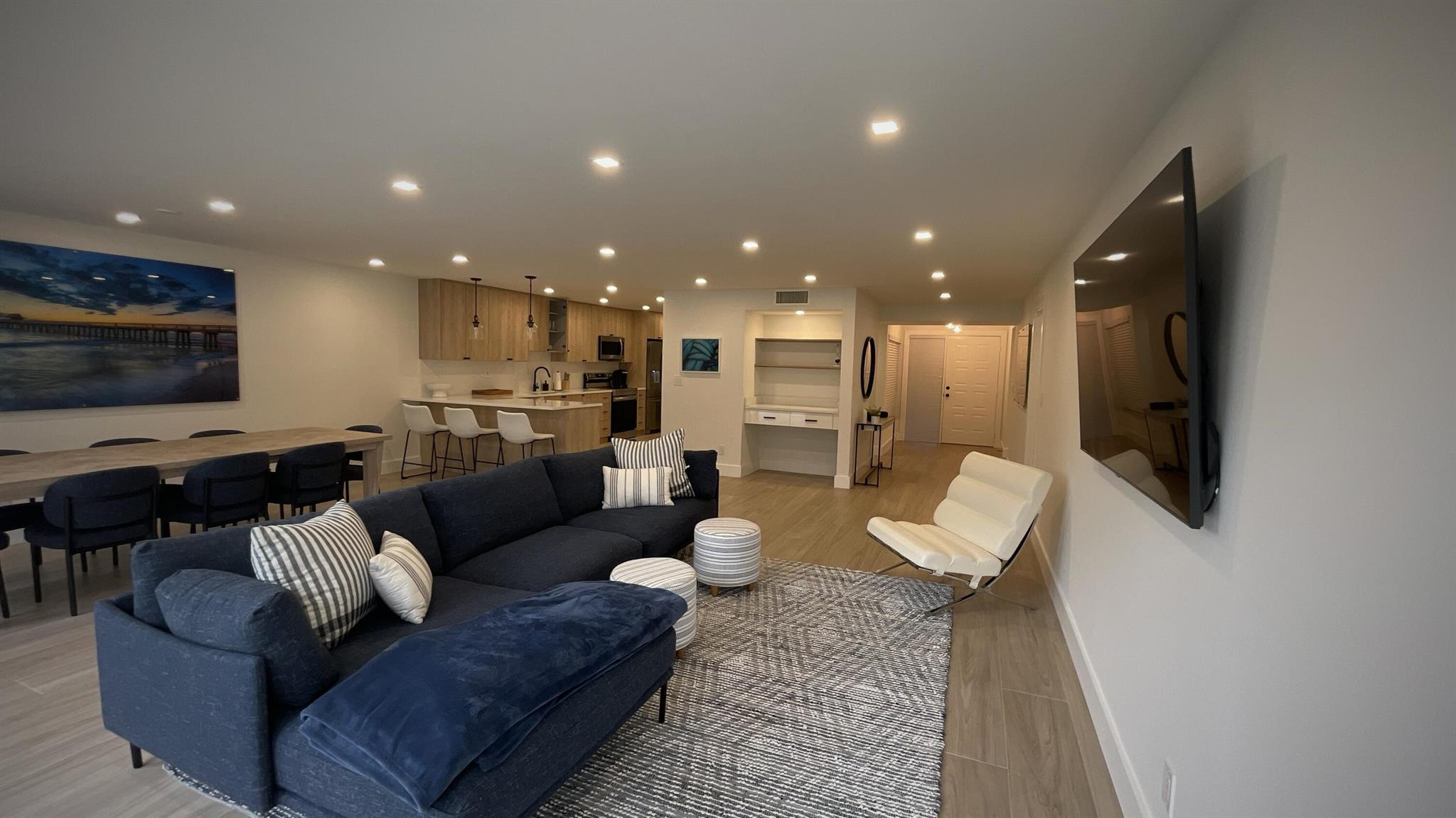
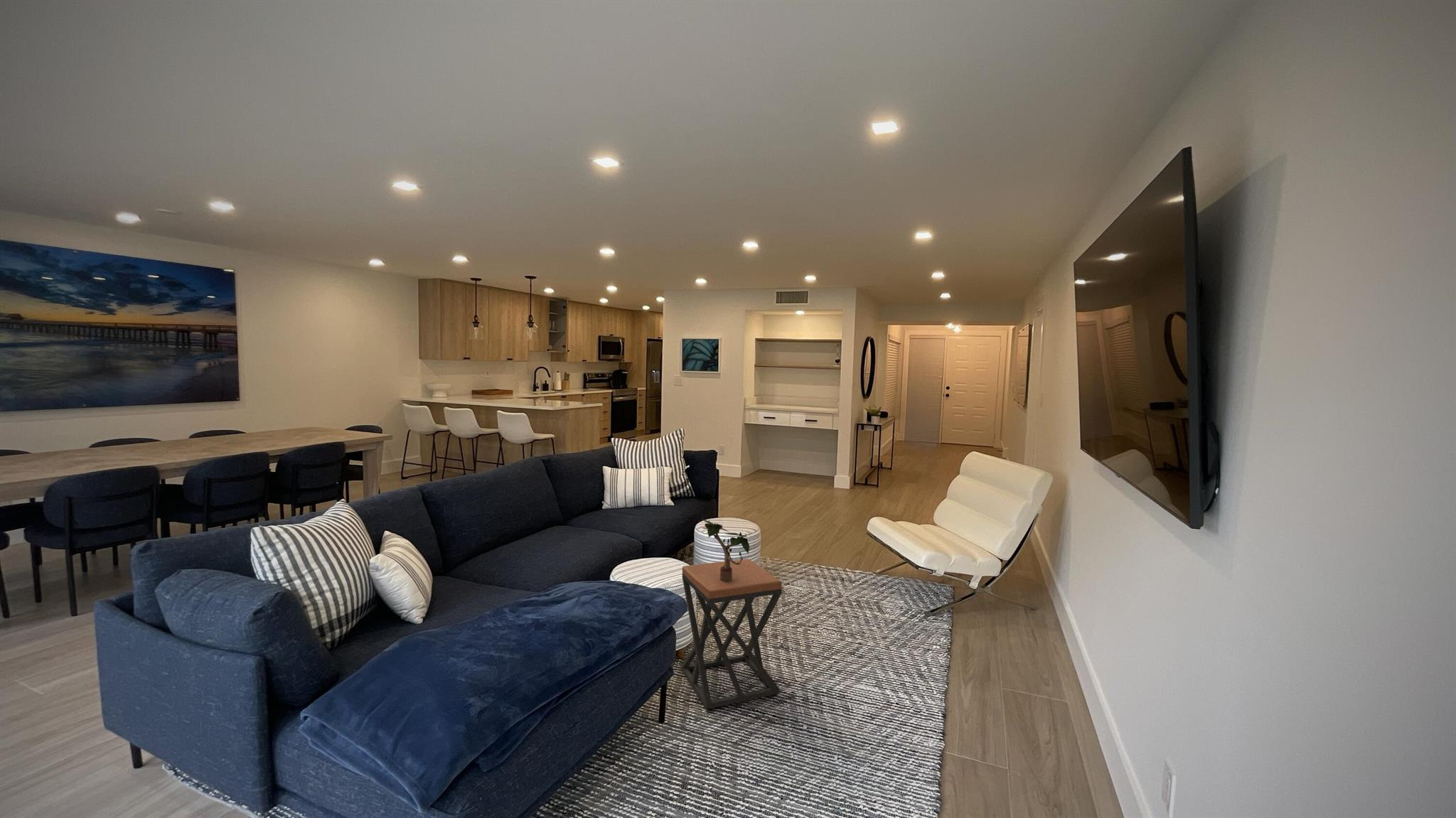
+ potted plant [700,518,750,581]
+ stool [680,558,783,710]
